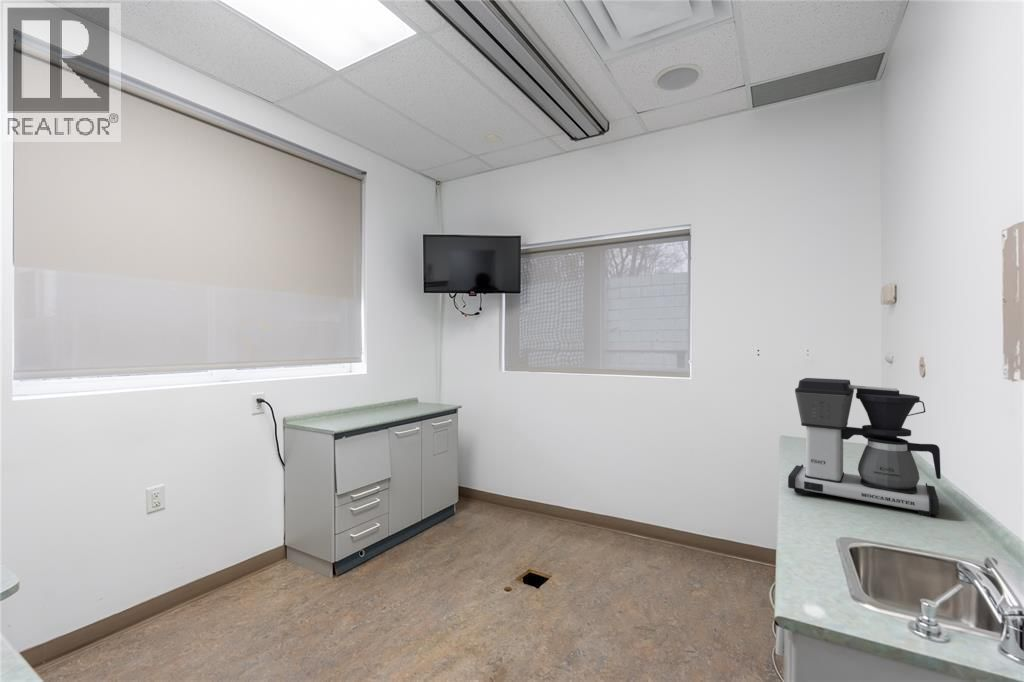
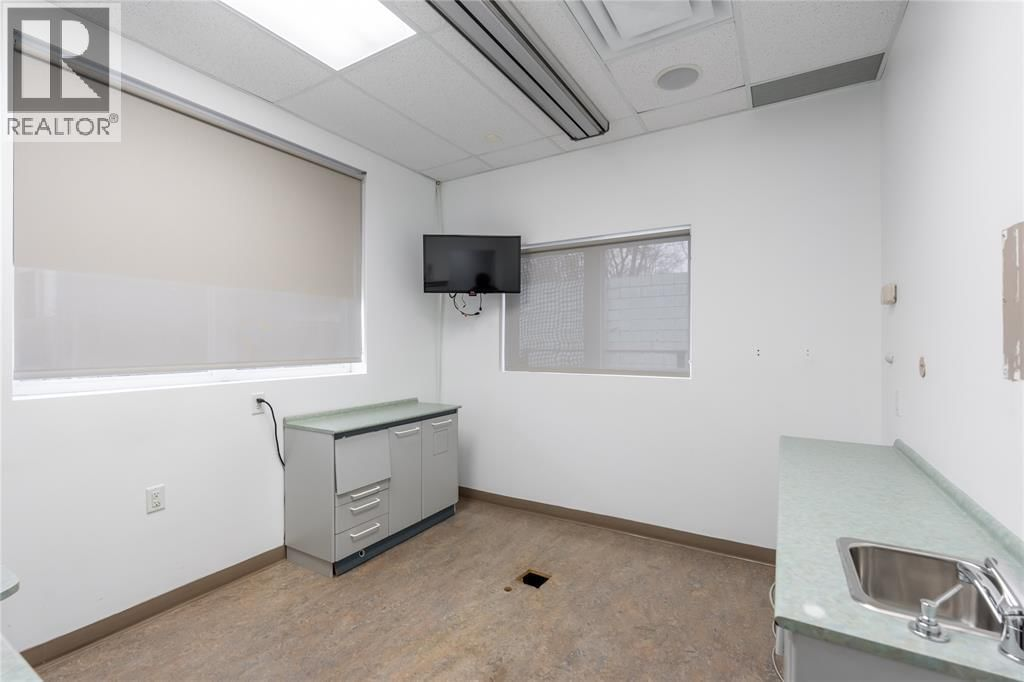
- coffee maker [787,377,942,518]
